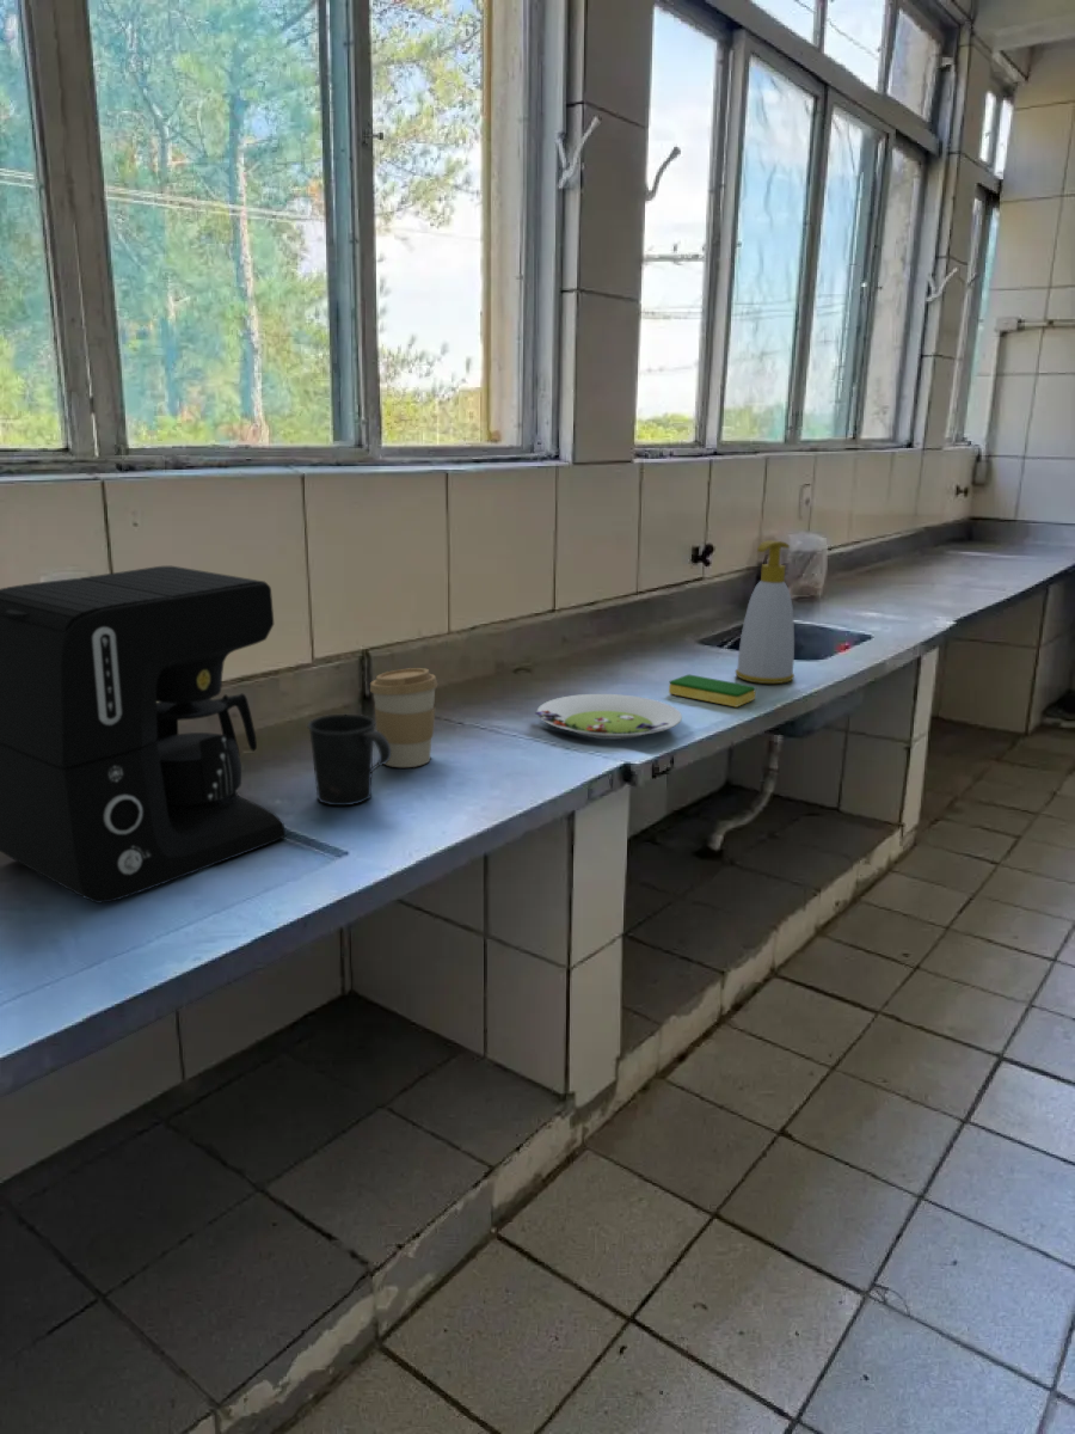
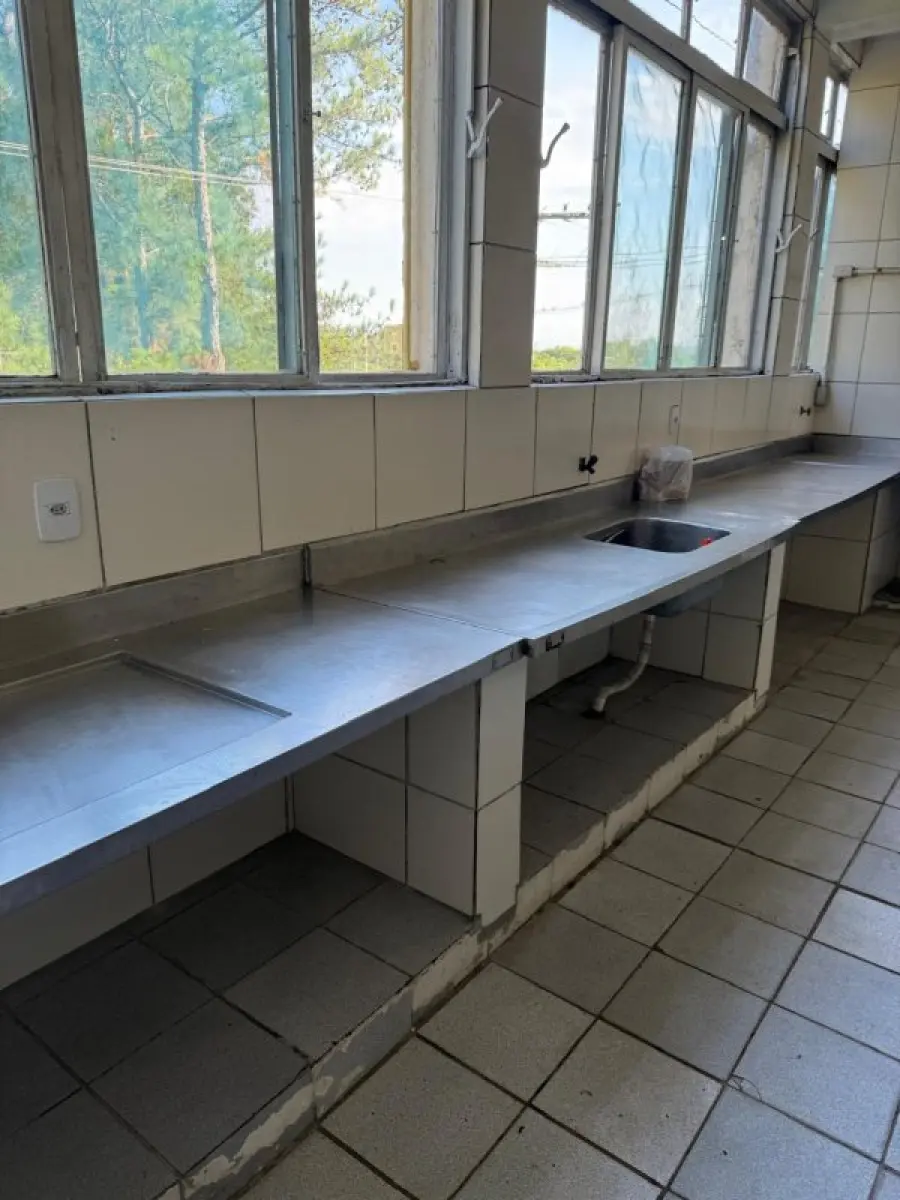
- salad plate [534,693,683,741]
- dish sponge [668,674,757,709]
- coffee cup [369,667,438,768]
- mug [306,713,391,807]
- coffee maker [0,565,287,905]
- soap bottle [735,539,796,685]
